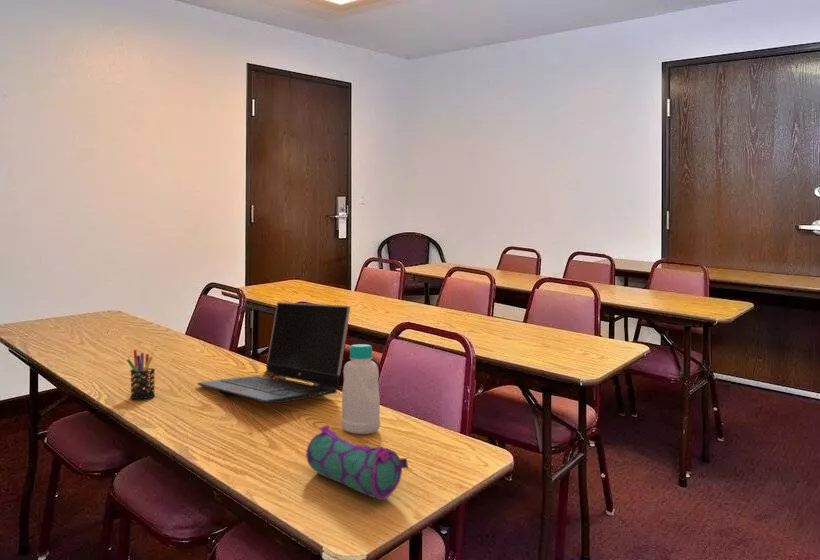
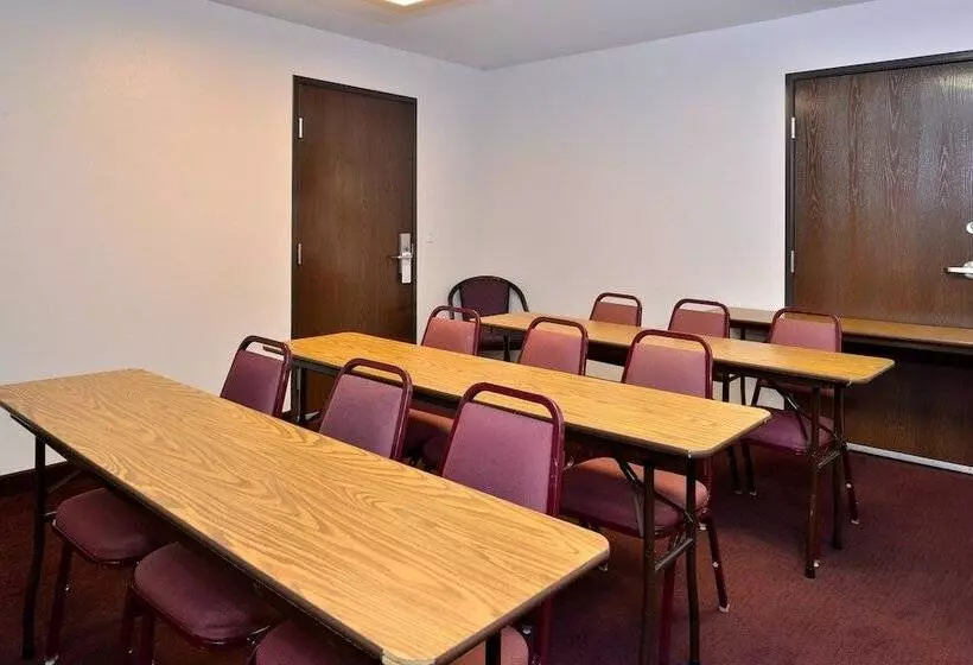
- pencil case [305,425,409,501]
- bottle [340,343,381,435]
- pen holder [126,349,156,400]
- laptop computer [197,301,351,404]
